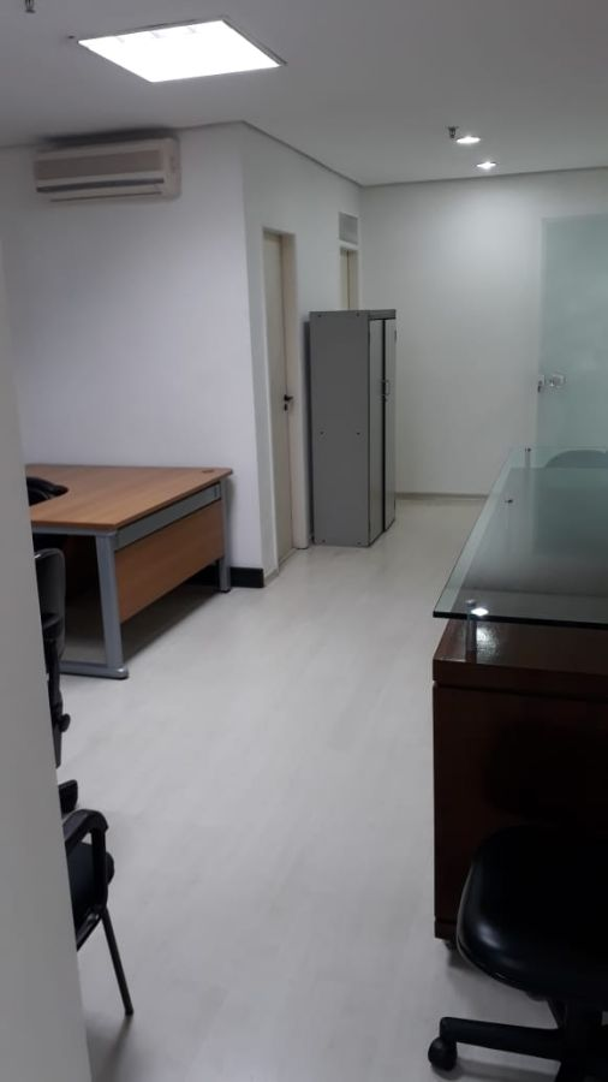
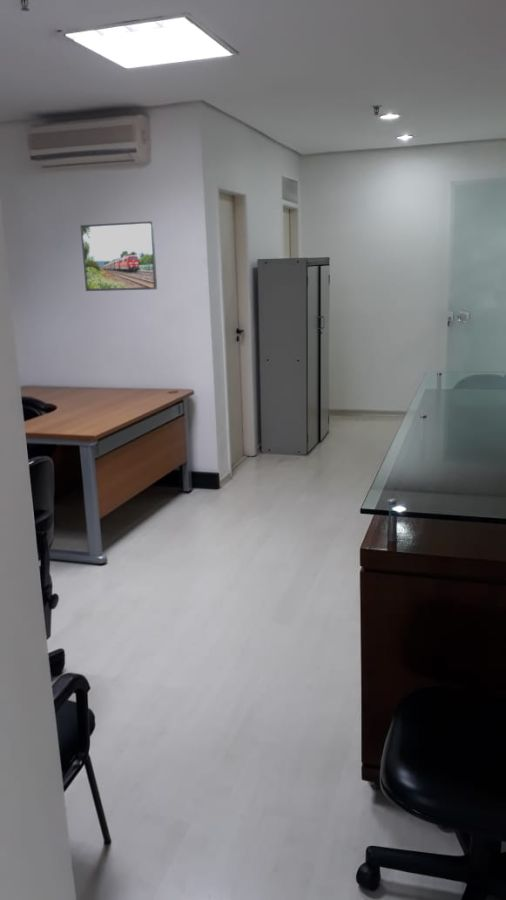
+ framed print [79,220,158,292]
